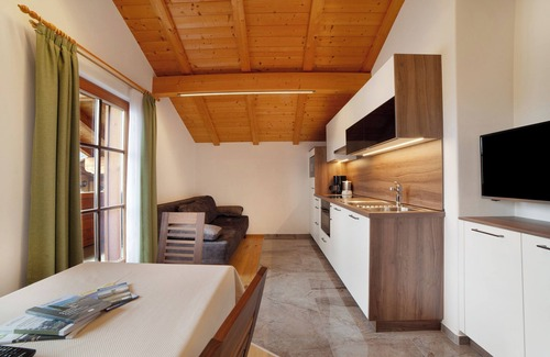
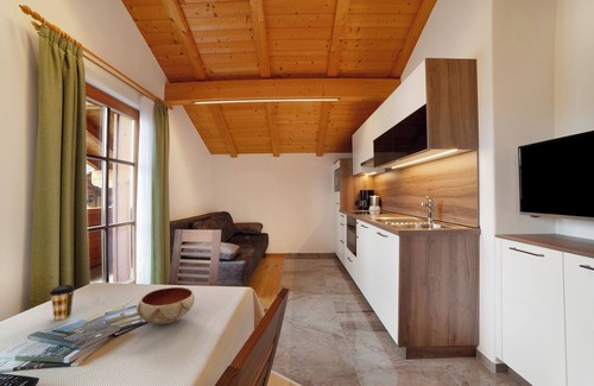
+ bowl [135,286,196,325]
+ coffee cup [49,284,76,321]
